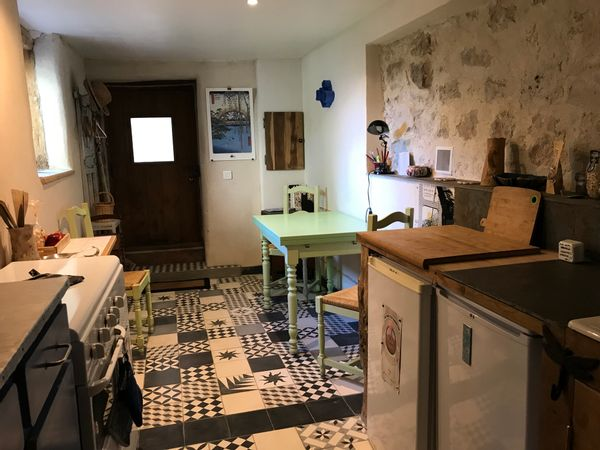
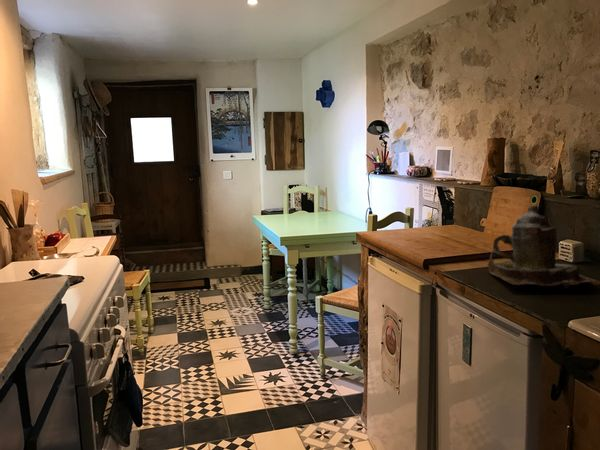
+ teapot [487,205,600,290]
